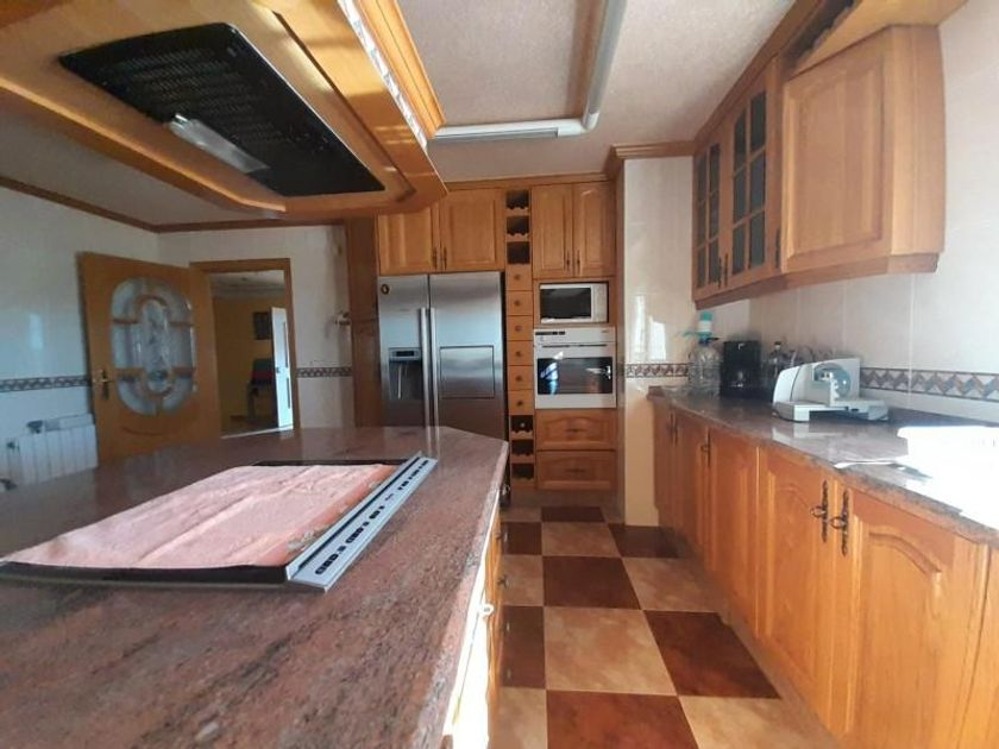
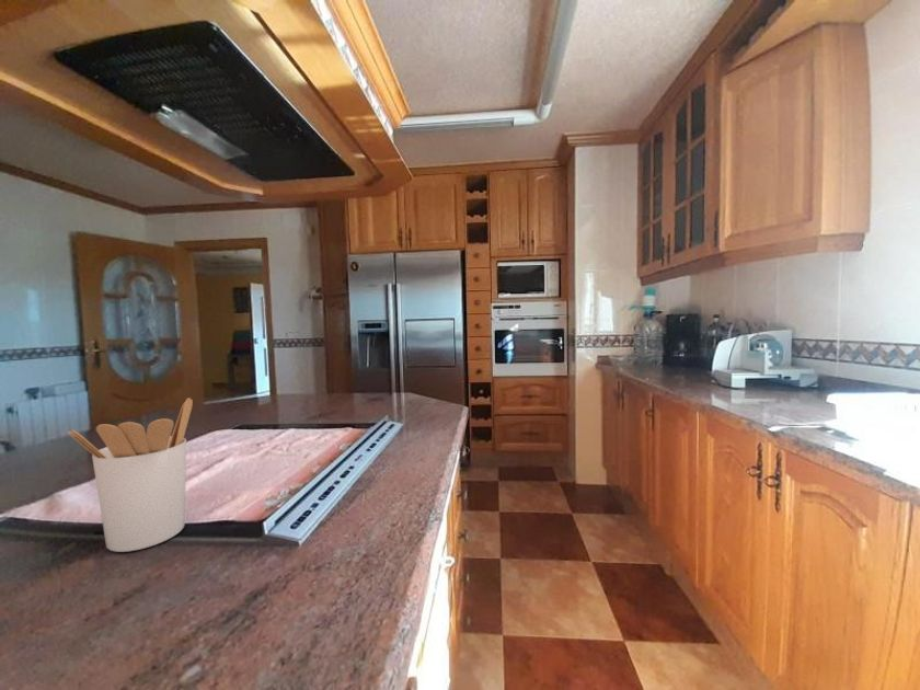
+ utensil holder [67,396,194,553]
